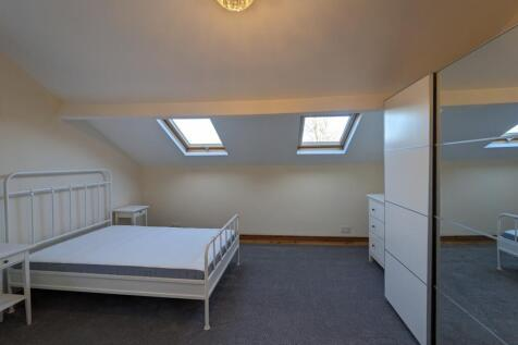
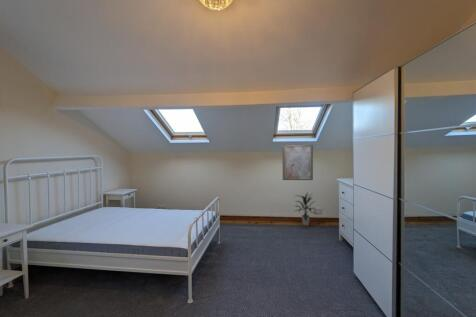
+ indoor plant [293,191,318,226]
+ wall art [282,144,314,181]
